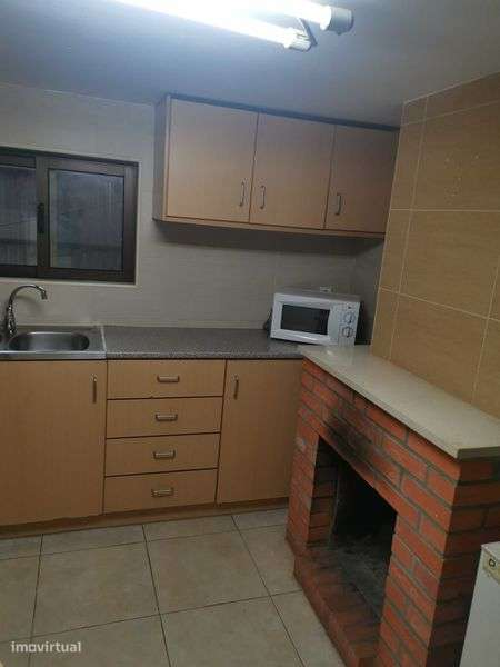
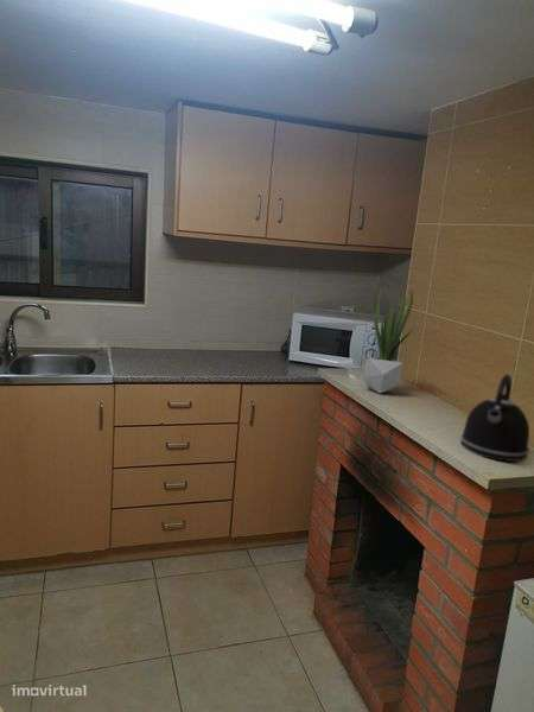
+ kettle [459,374,530,463]
+ potted plant [363,286,415,394]
